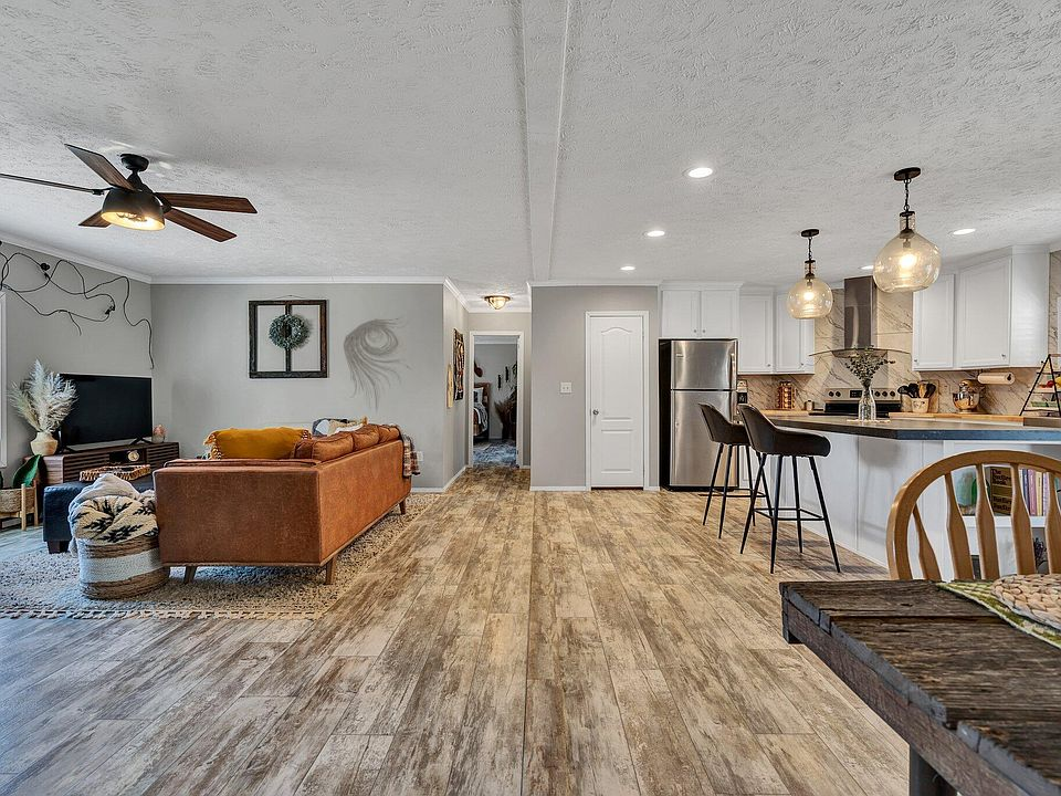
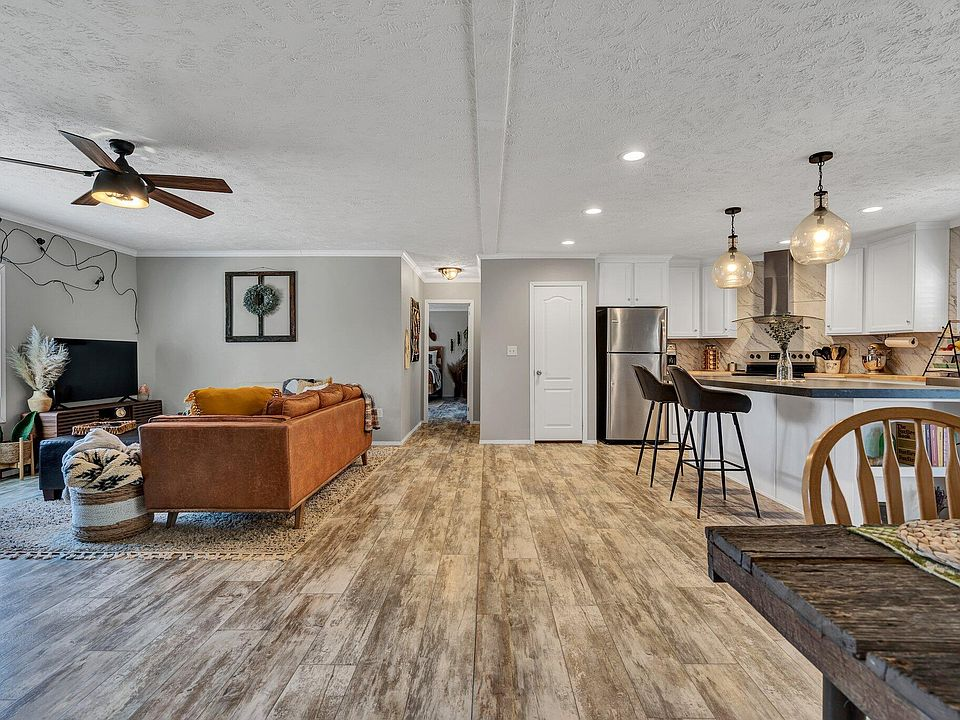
- wall sculpture [343,314,412,412]
